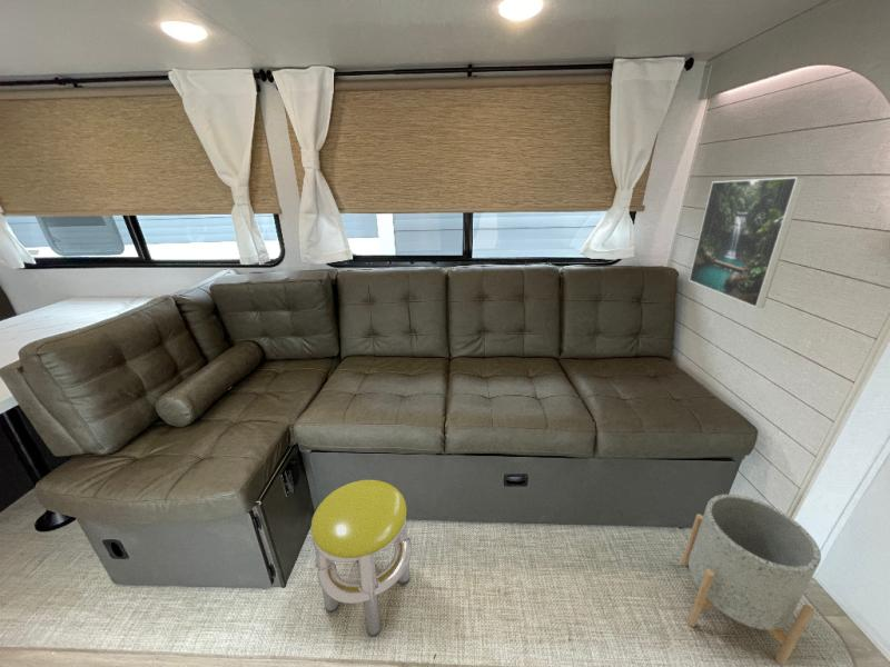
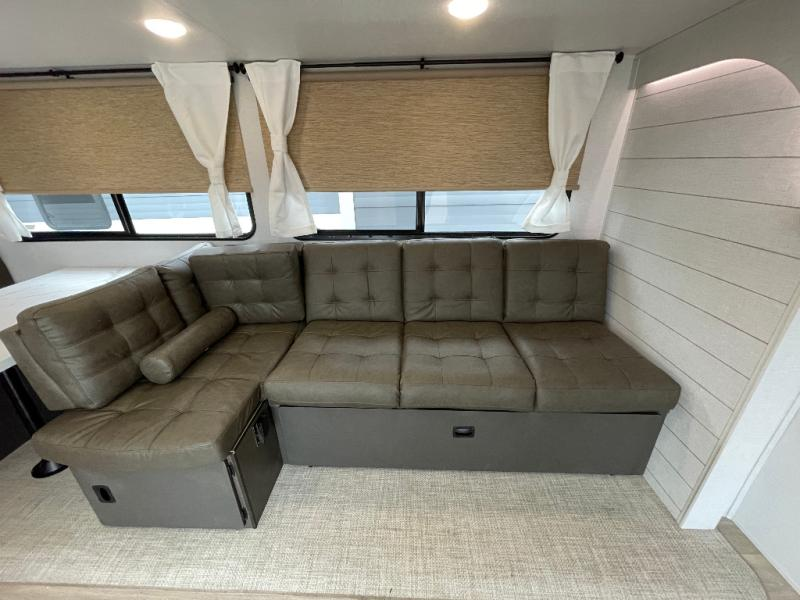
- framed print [688,176,808,309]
- planter [680,494,822,666]
- stool [310,479,413,638]
